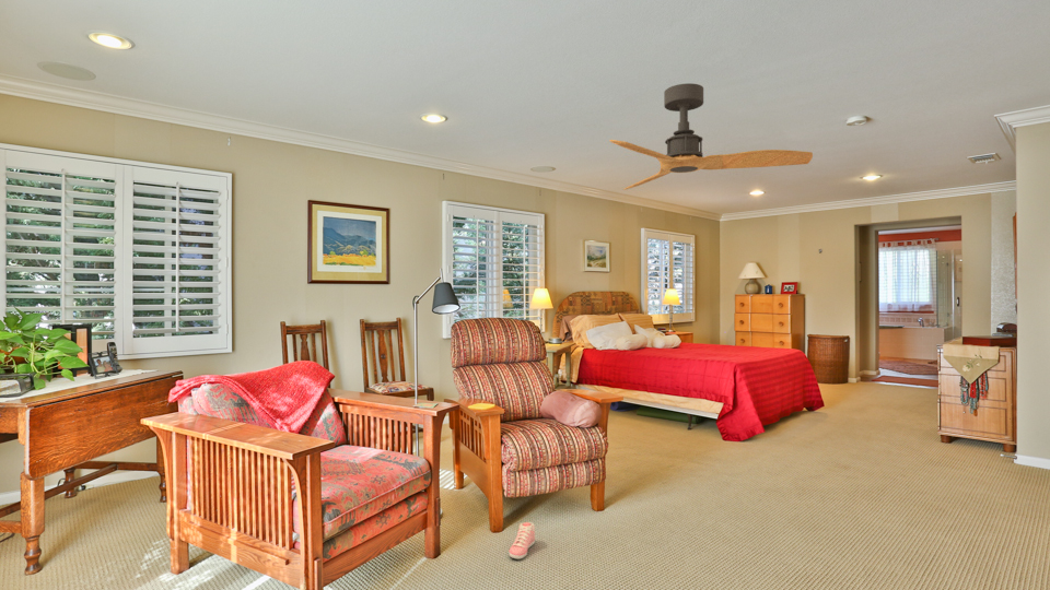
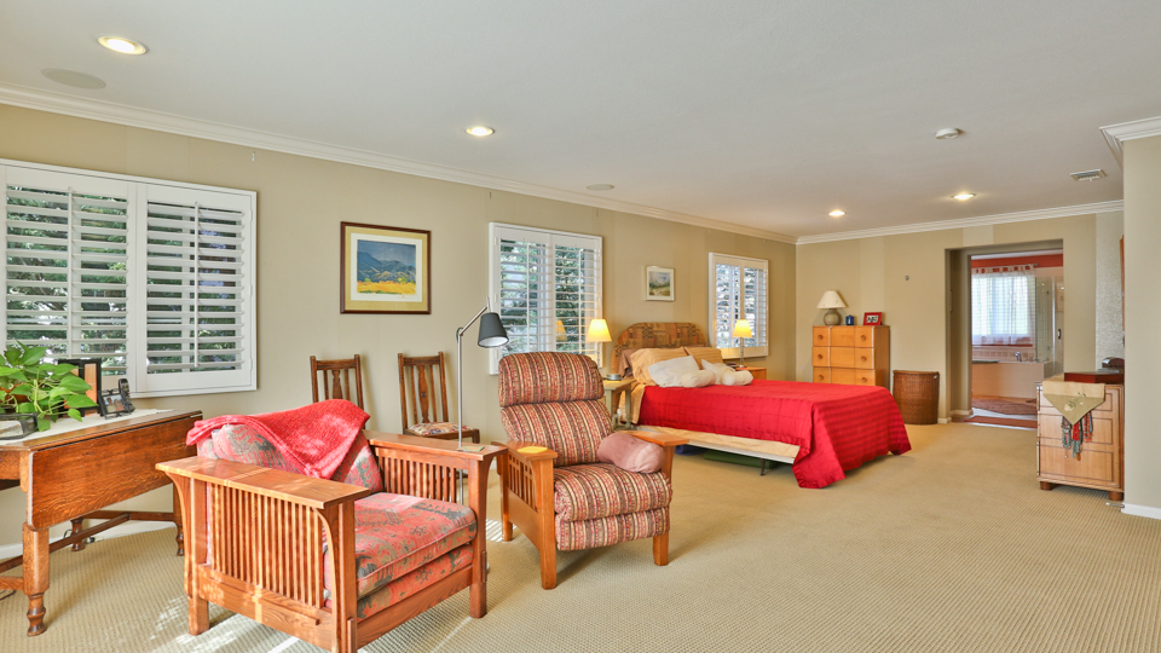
- sneaker [508,521,536,560]
- ceiling fan [609,82,814,190]
